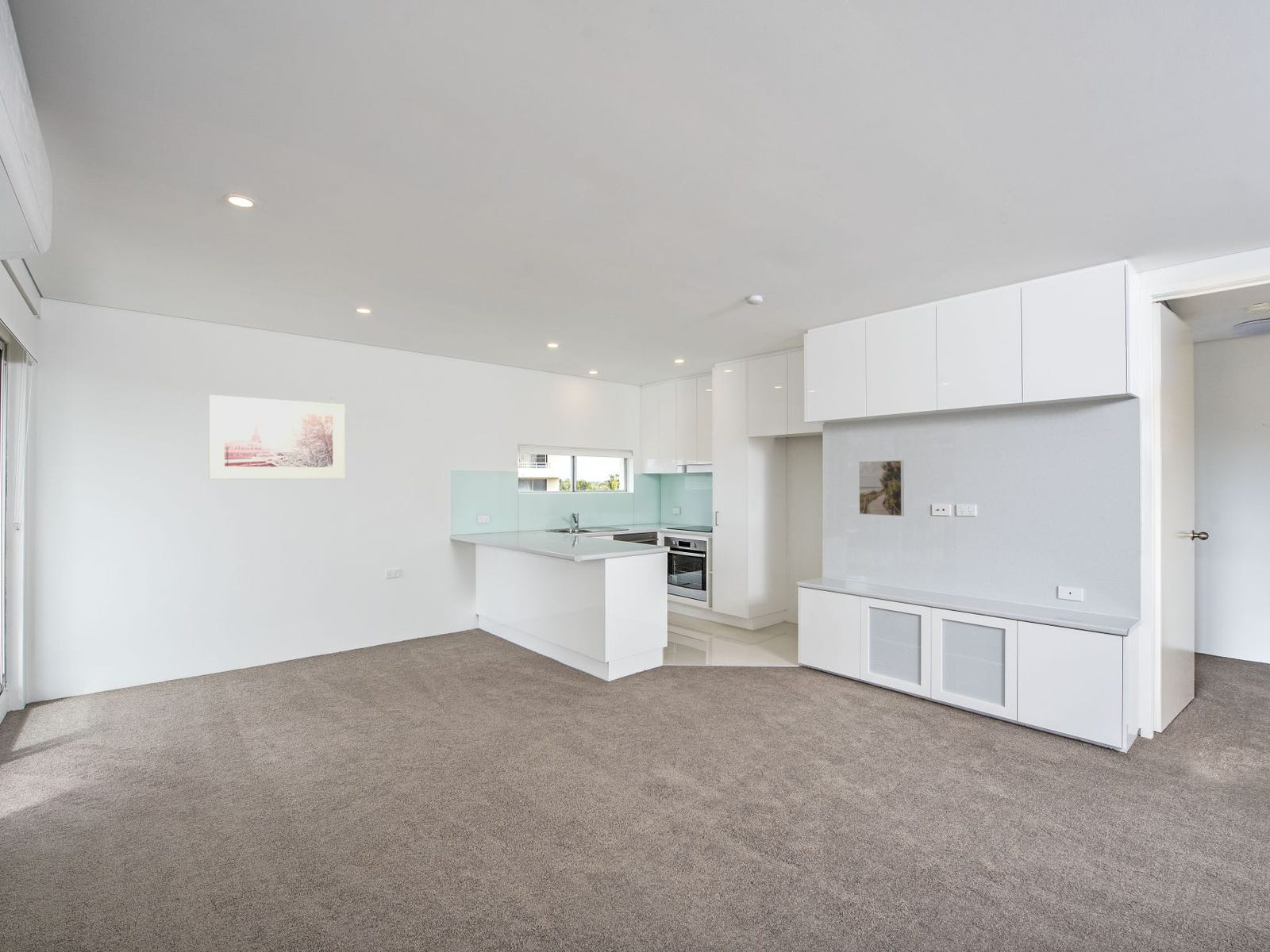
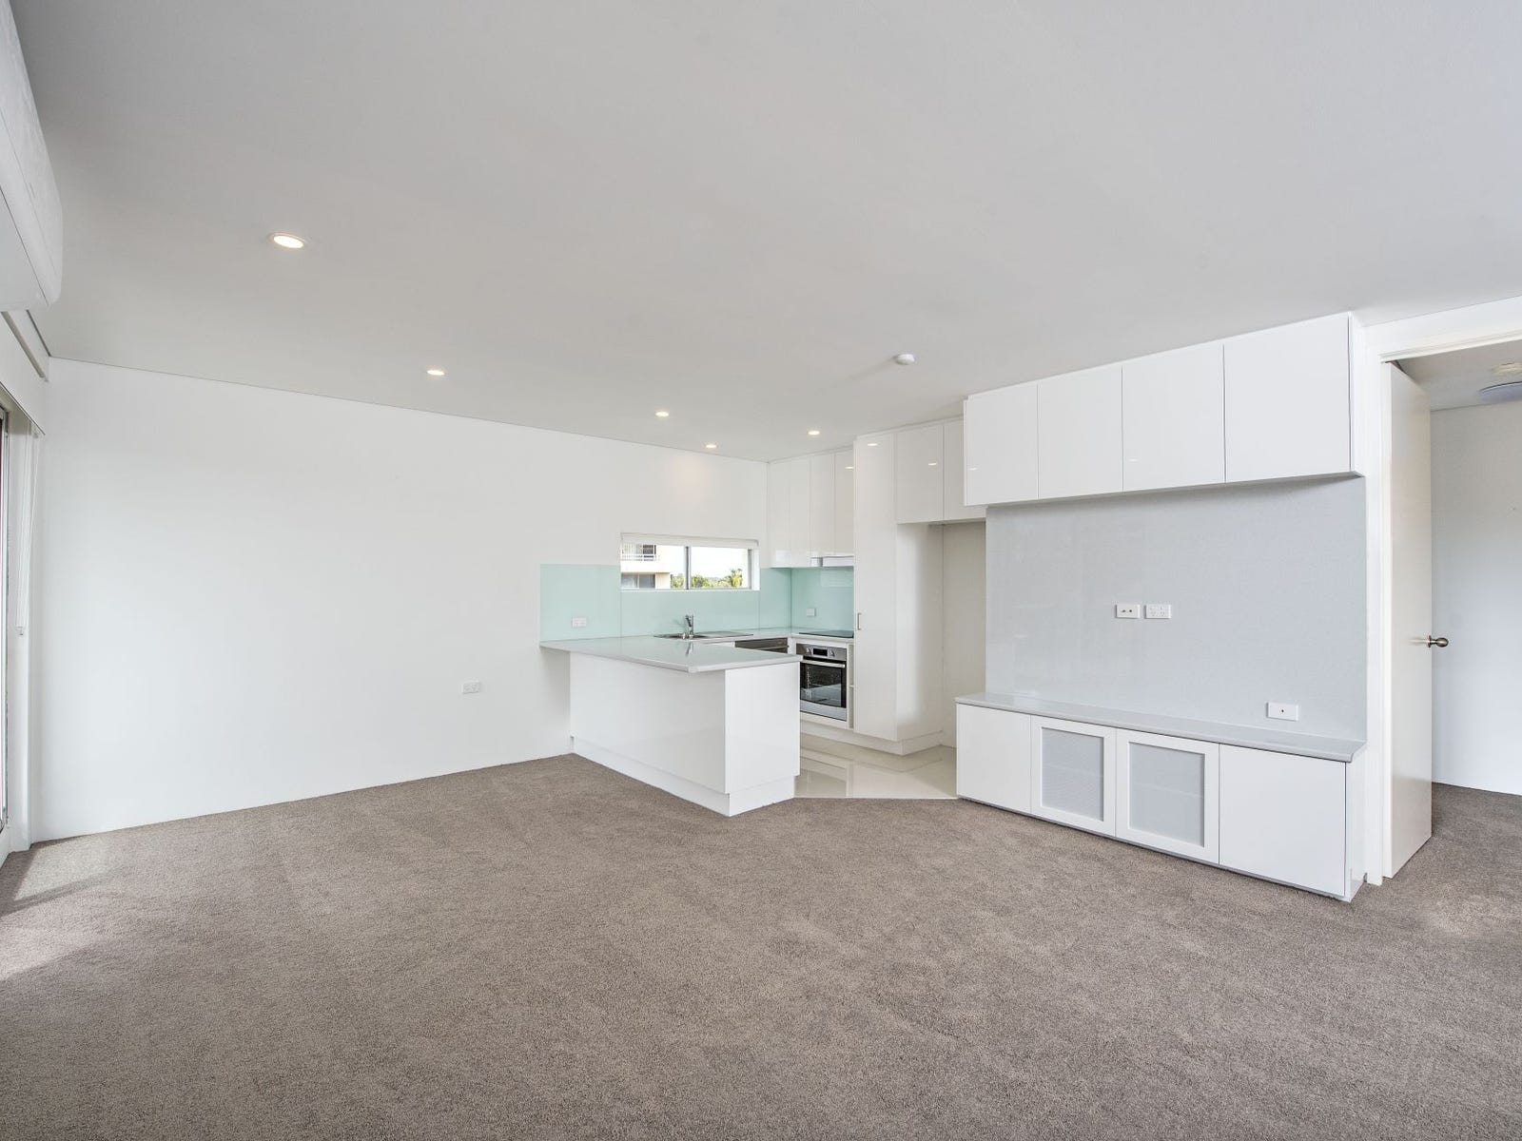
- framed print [208,394,346,480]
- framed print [858,459,905,517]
